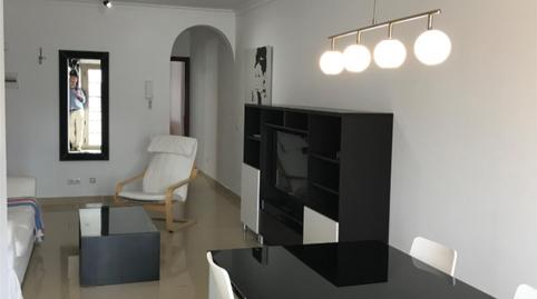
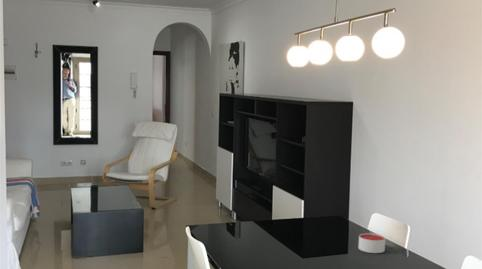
+ candle [358,232,386,254]
